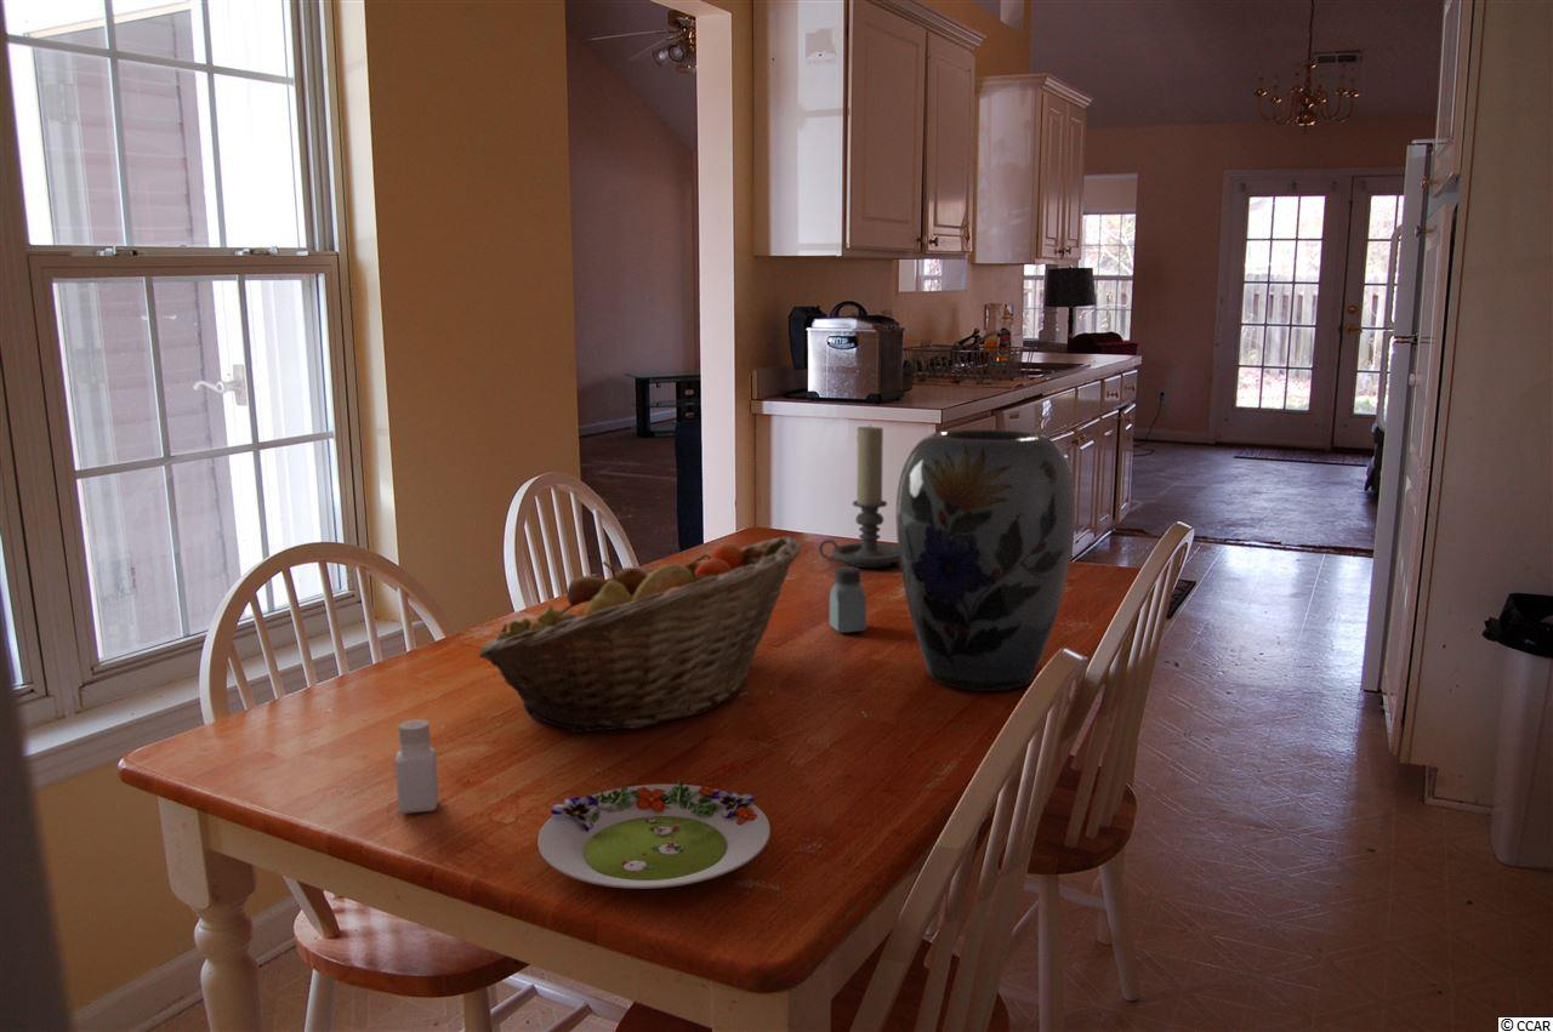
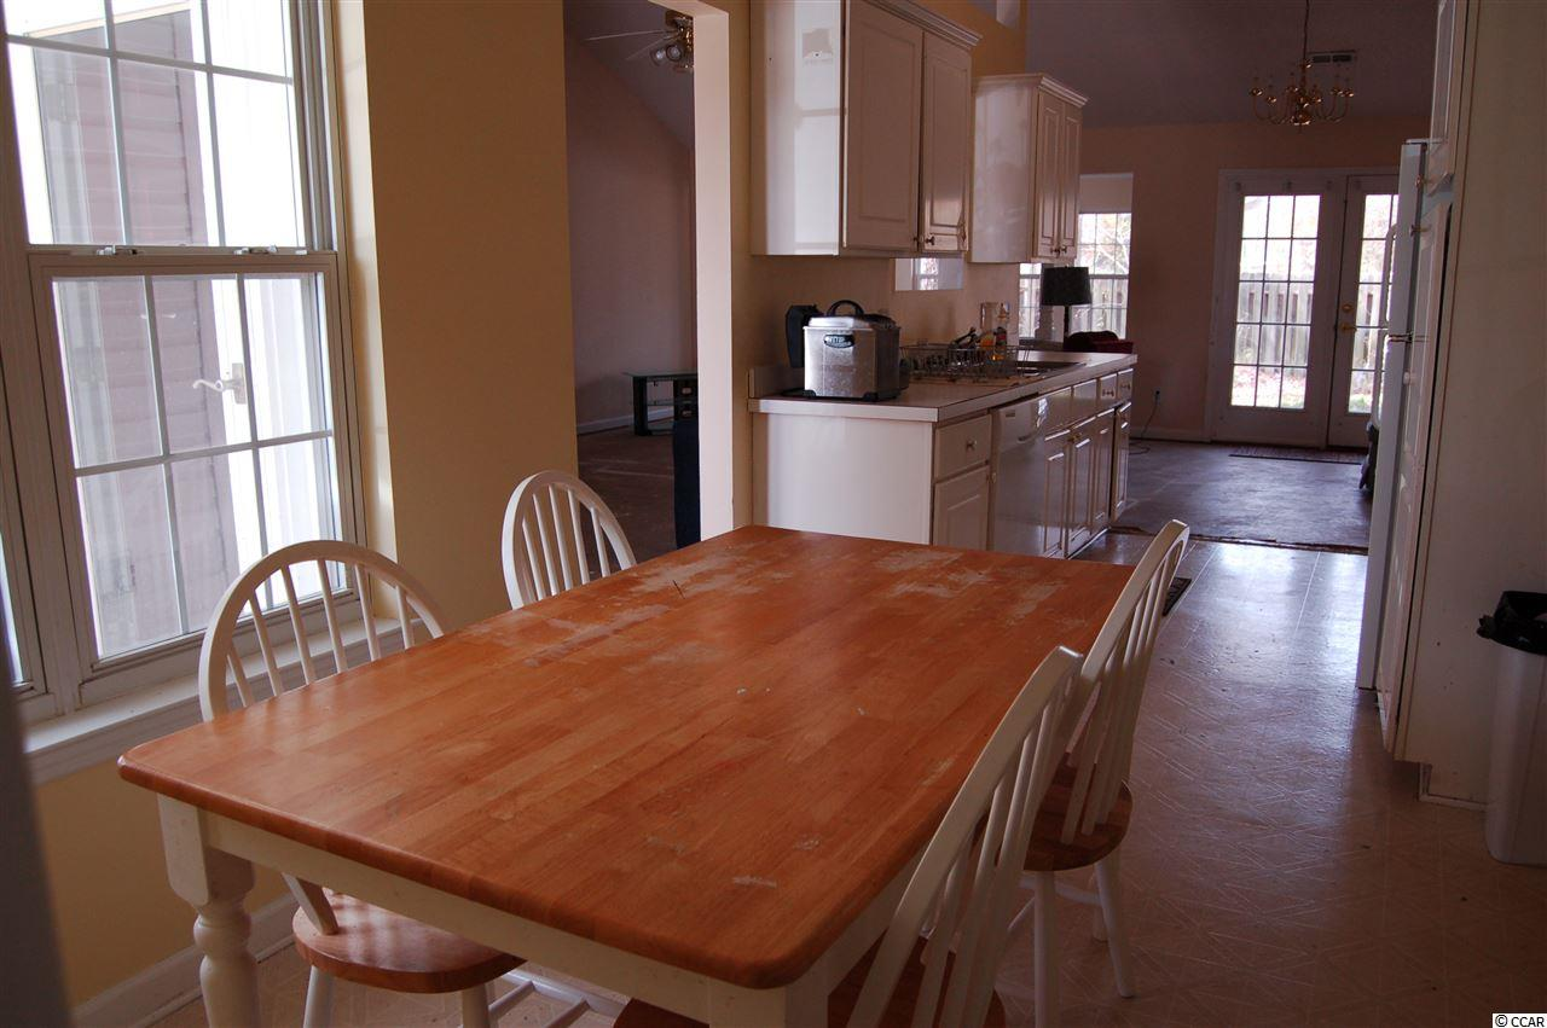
- saltshaker [829,565,867,634]
- fruit basket [478,535,802,734]
- candle holder [818,423,900,569]
- salad plate [536,779,772,890]
- vase [895,428,1077,692]
- pepper shaker [394,718,439,815]
